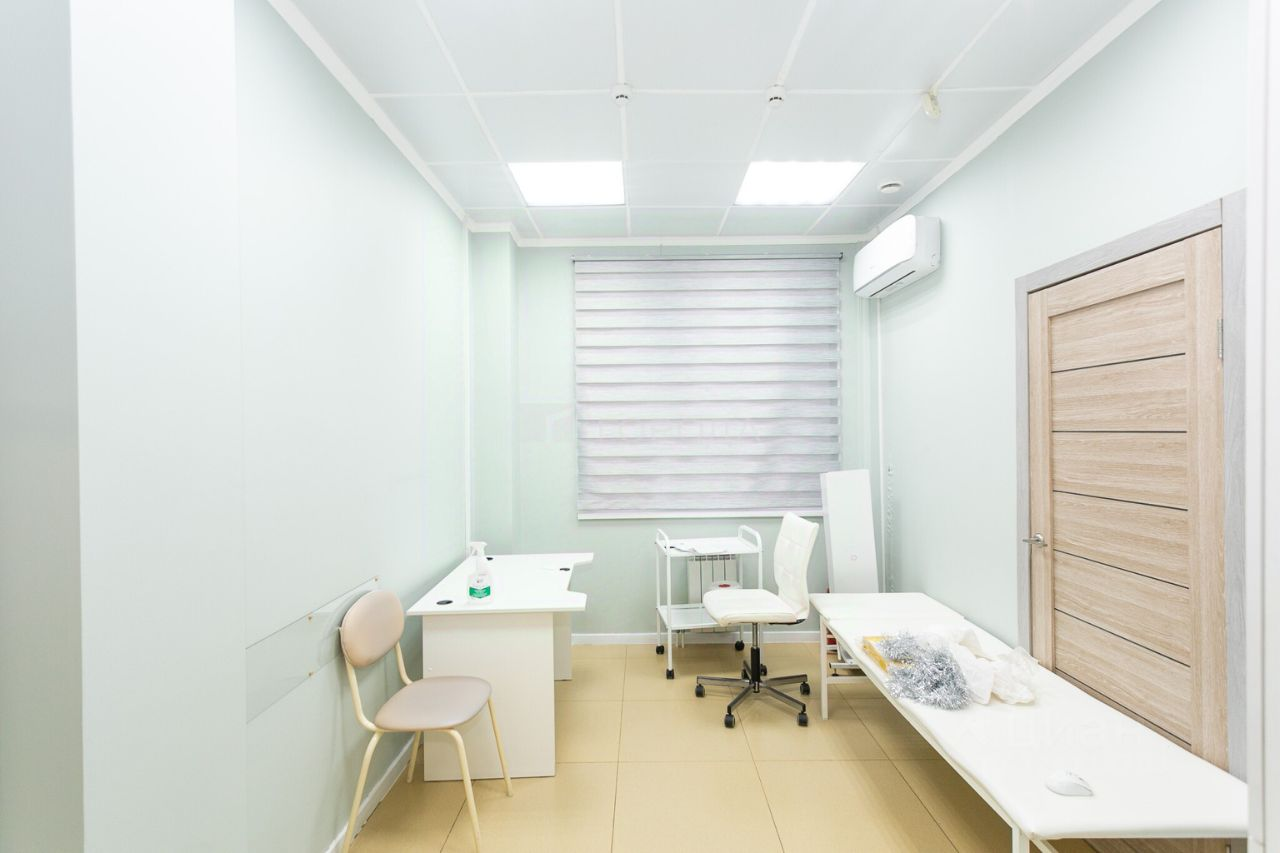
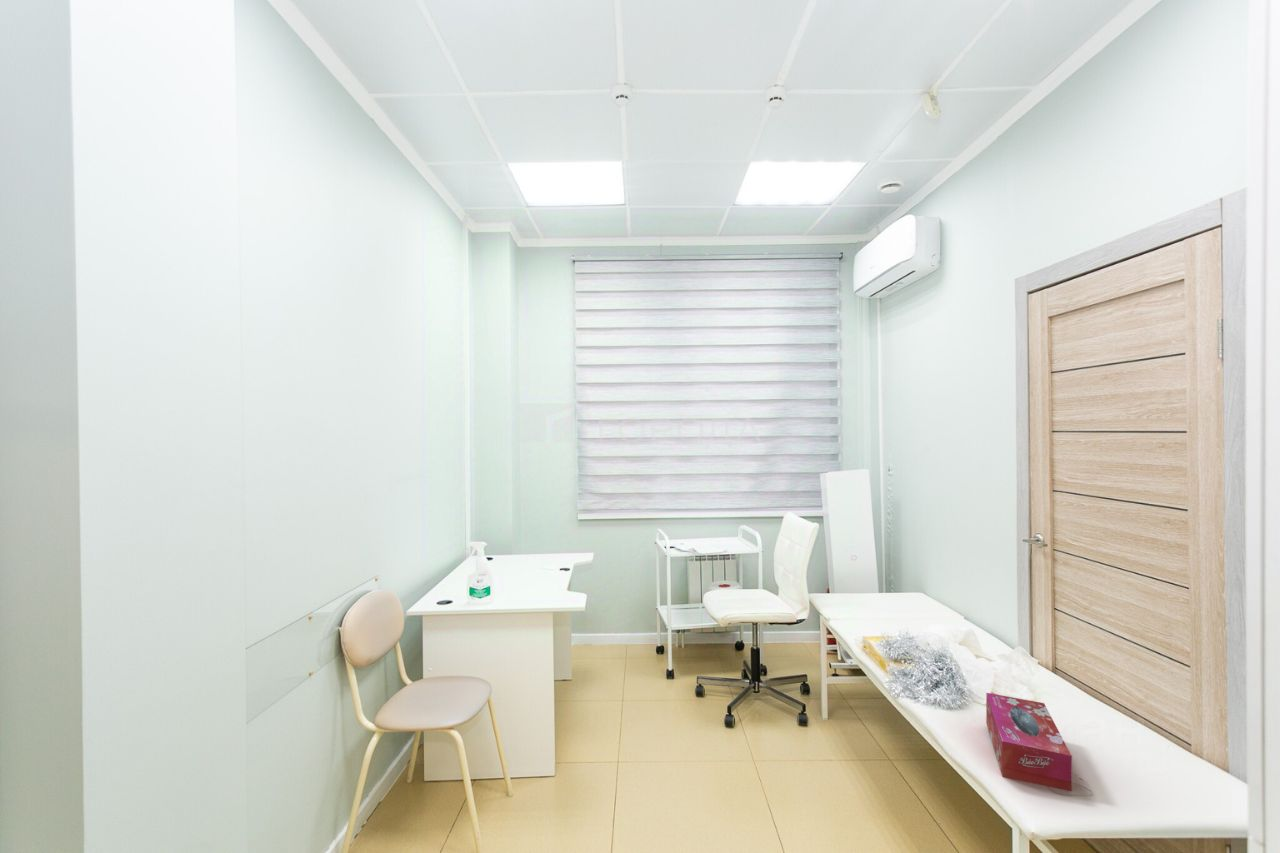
+ tissue box [985,692,1073,792]
